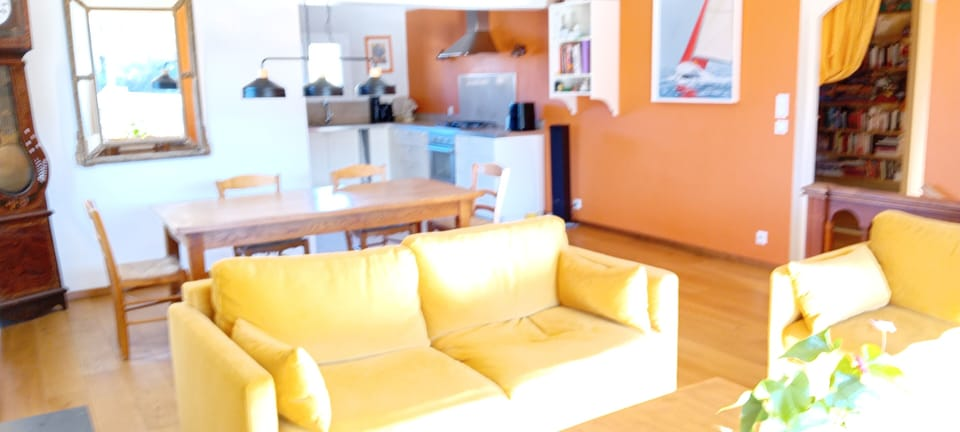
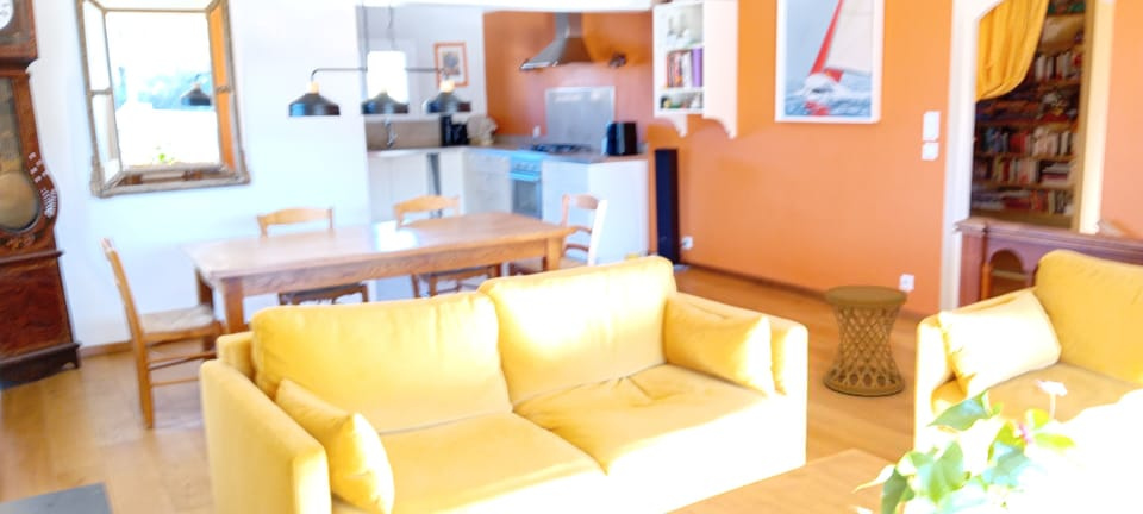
+ side table [823,284,908,397]
